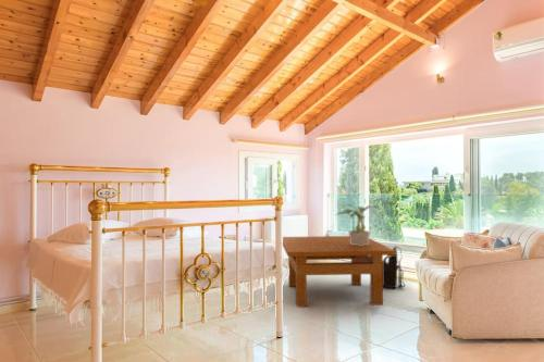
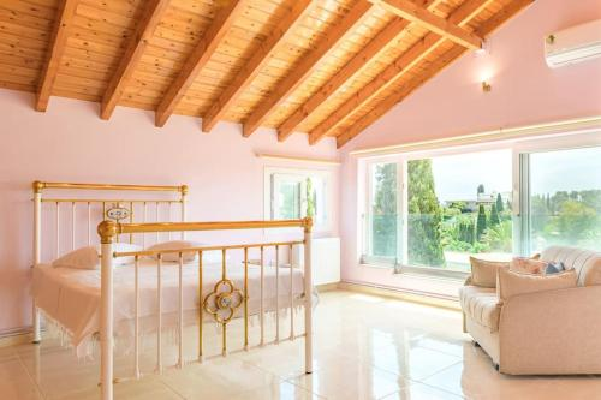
- potted plant [335,203,381,246]
- shoulder bag [383,246,406,289]
- table [282,235,396,308]
